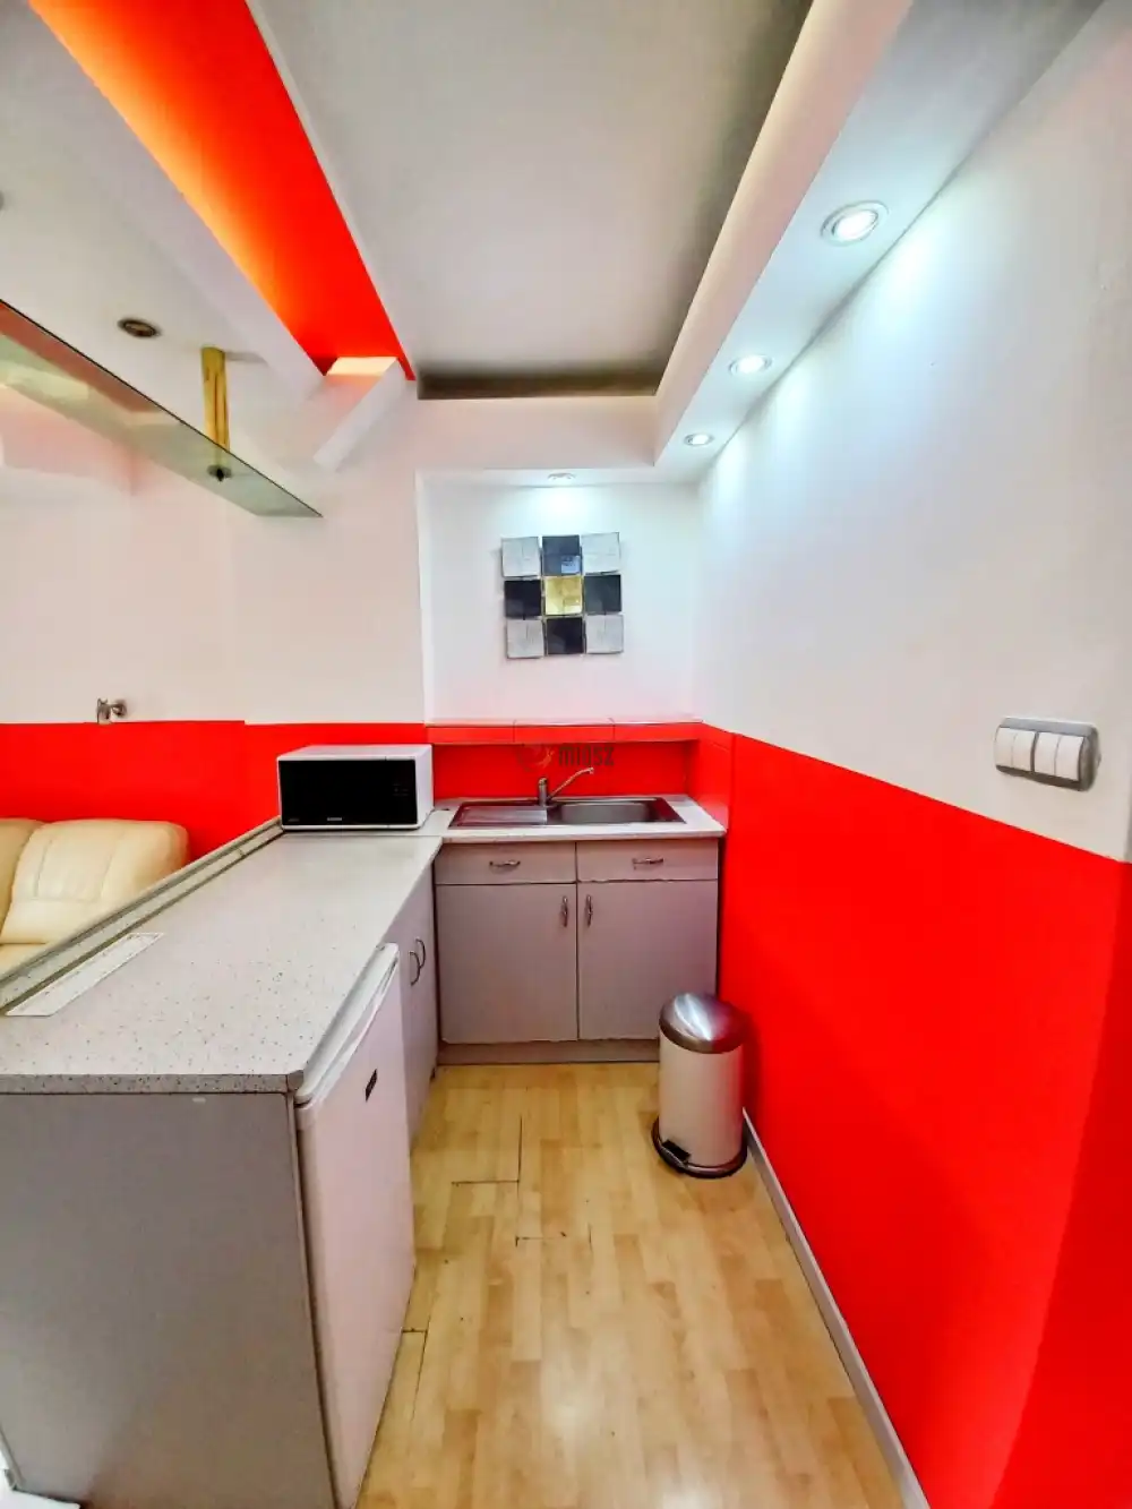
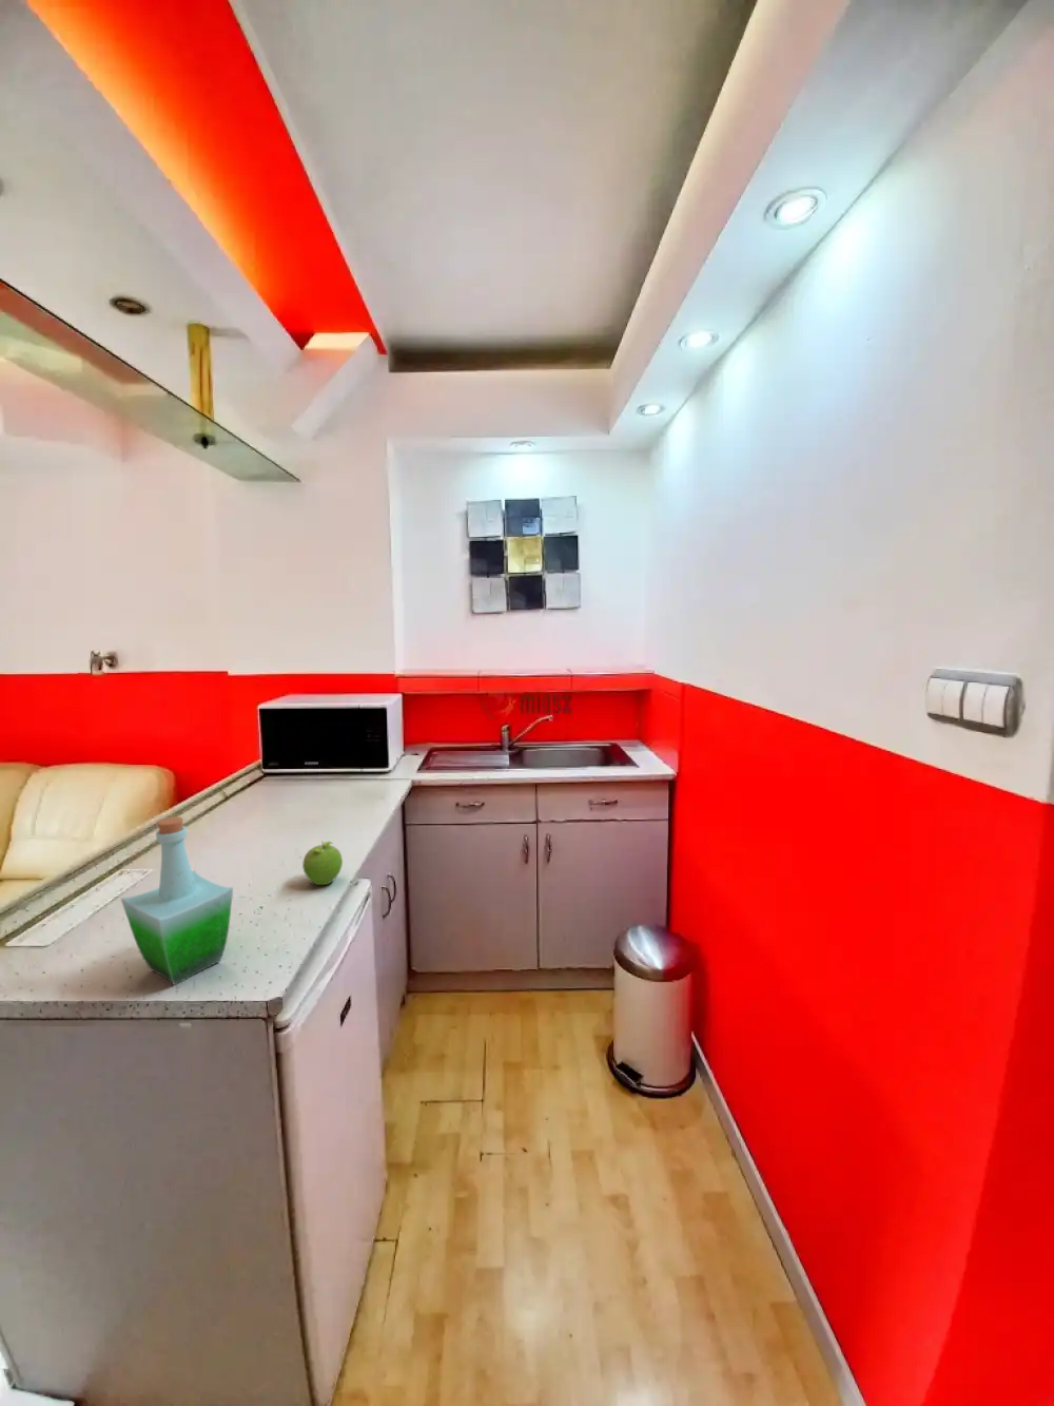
+ fruit [301,841,343,886]
+ bottle [121,815,234,986]
